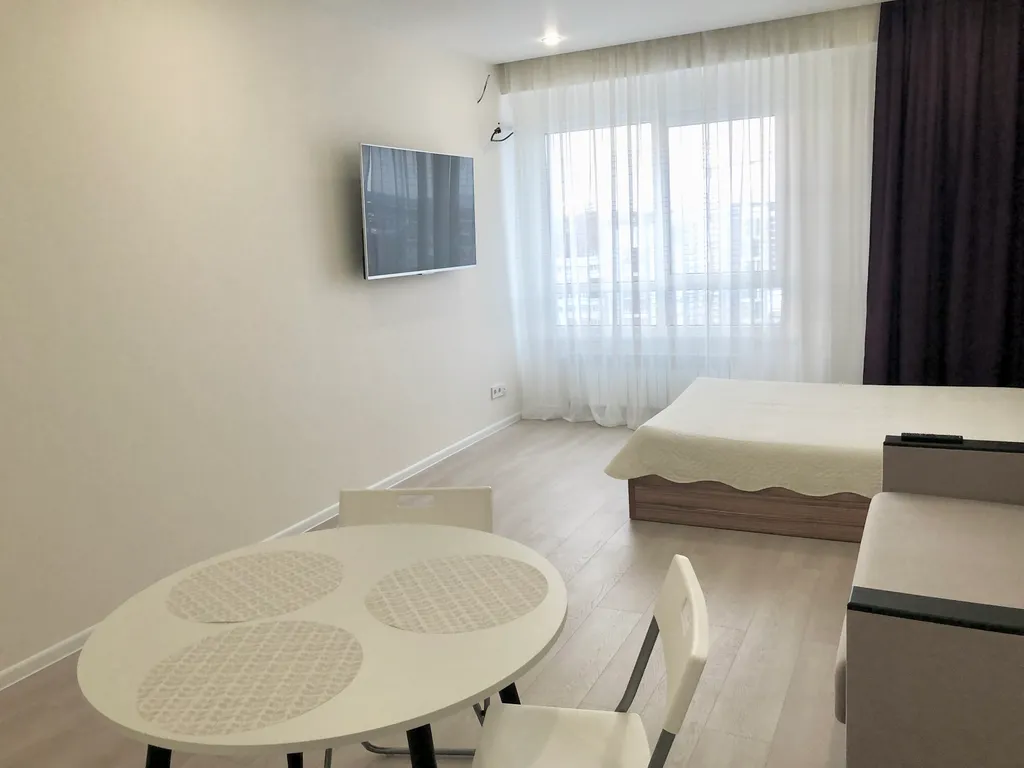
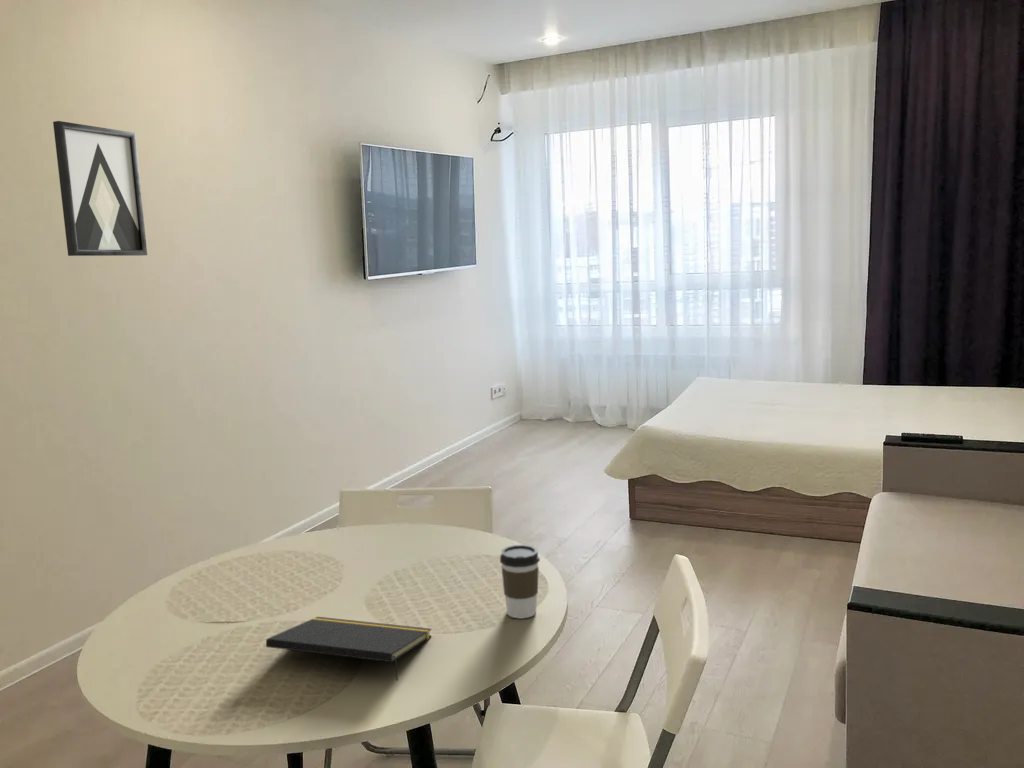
+ coffee cup [499,544,541,619]
+ notepad [265,616,432,682]
+ wall art [52,120,148,257]
